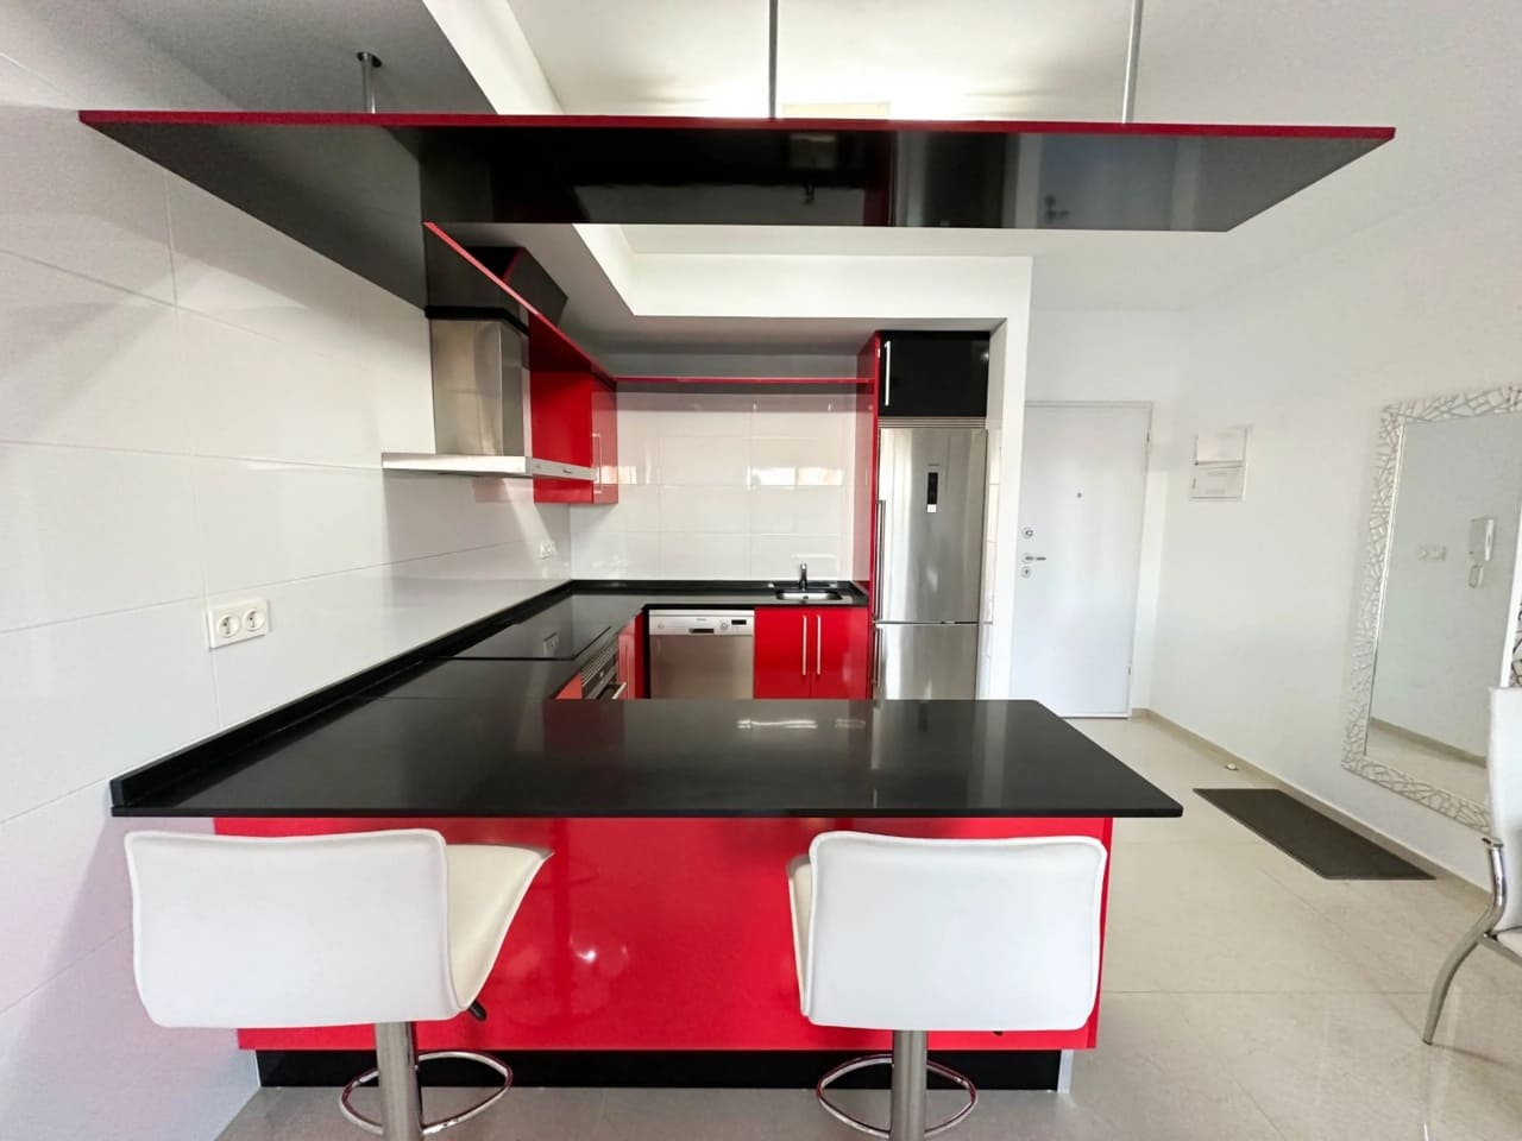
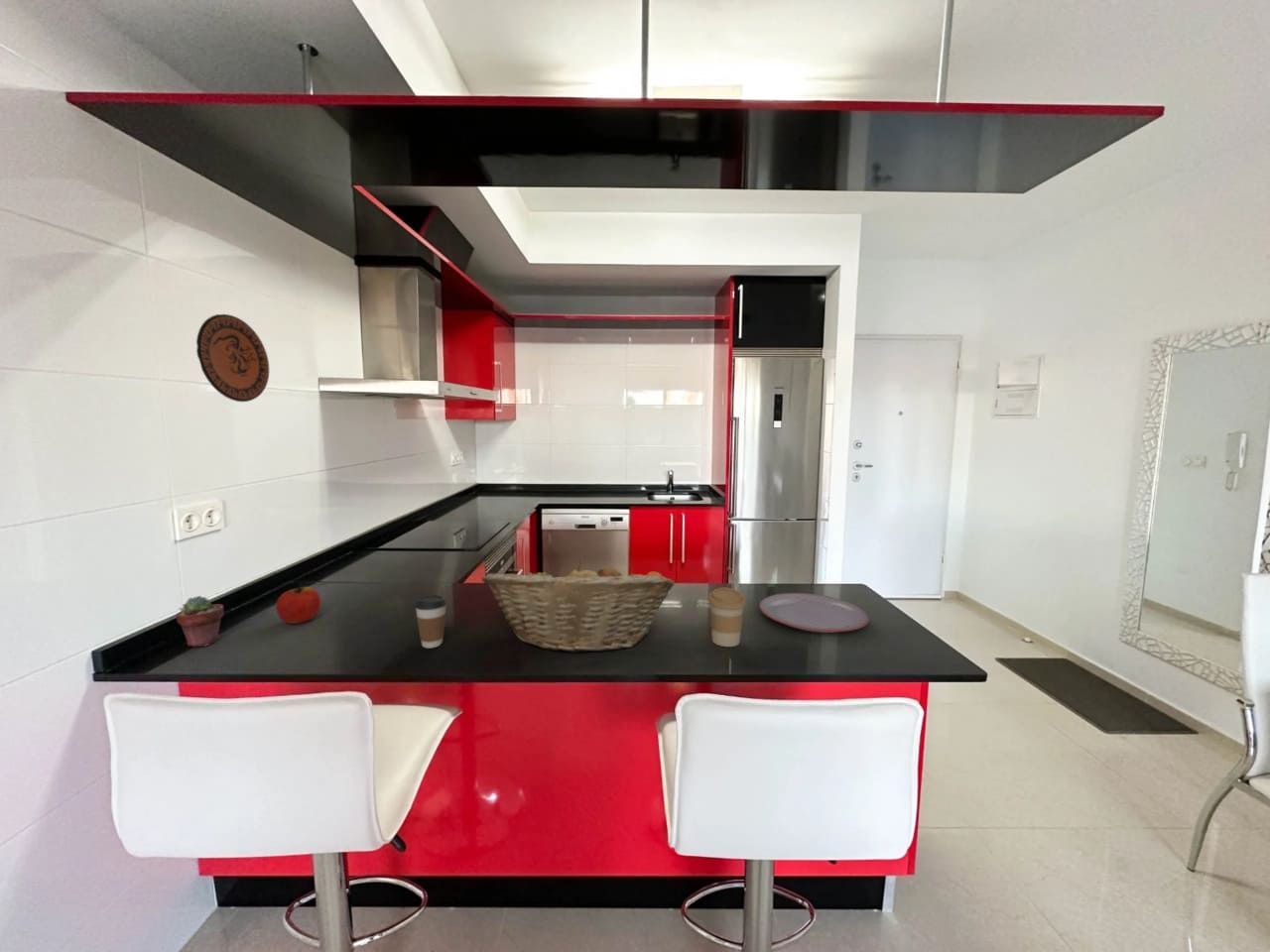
+ coffee cup [414,594,447,650]
+ plate [758,592,870,634]
+ potted succulent [175,595,225,648]
+ coffee cup [707,587,747,648]
+ decorative plate [195,313,270,403]
+ apple [275,583,321,625]
+ fruit basket [480,559,676,654]
